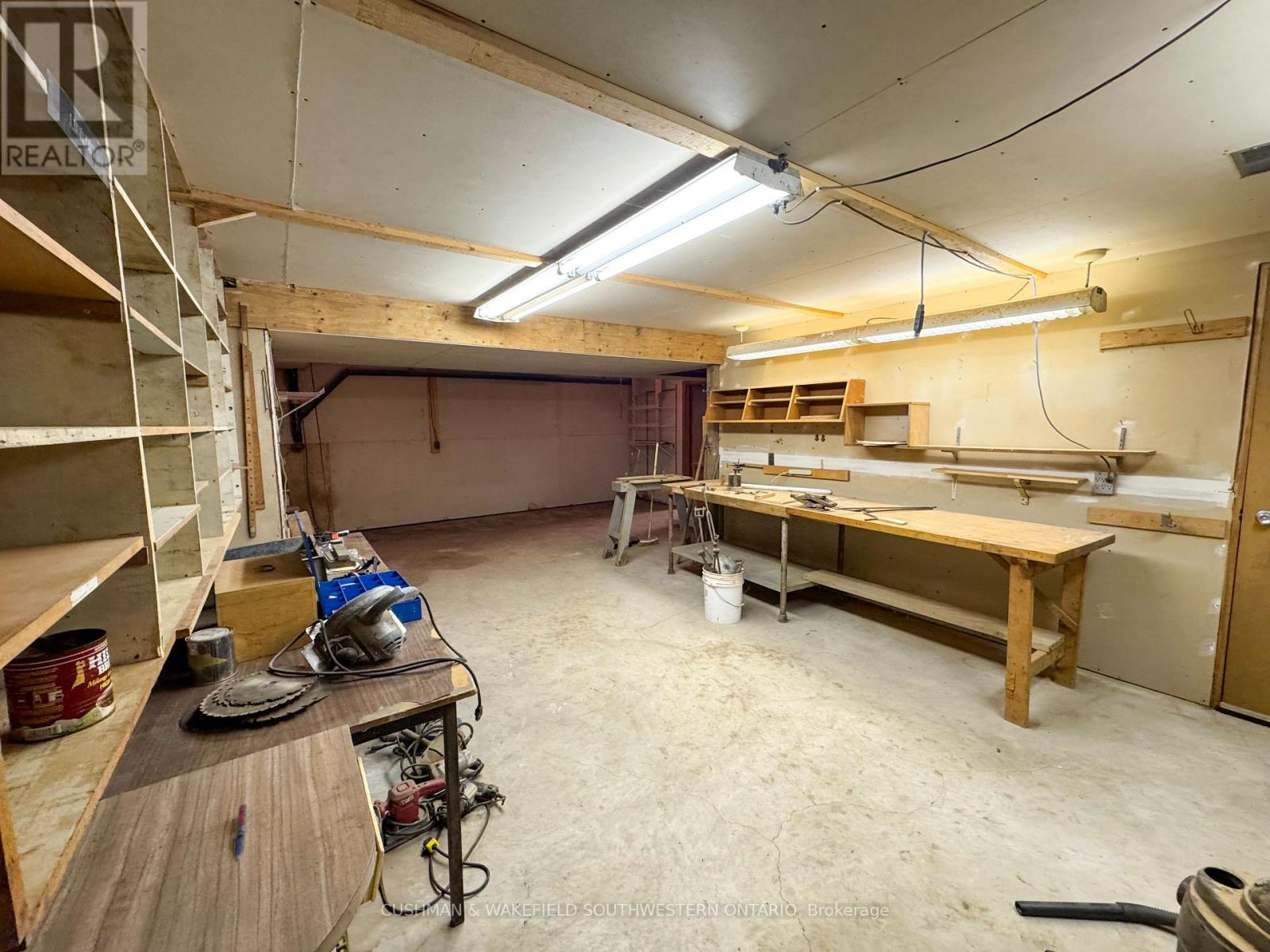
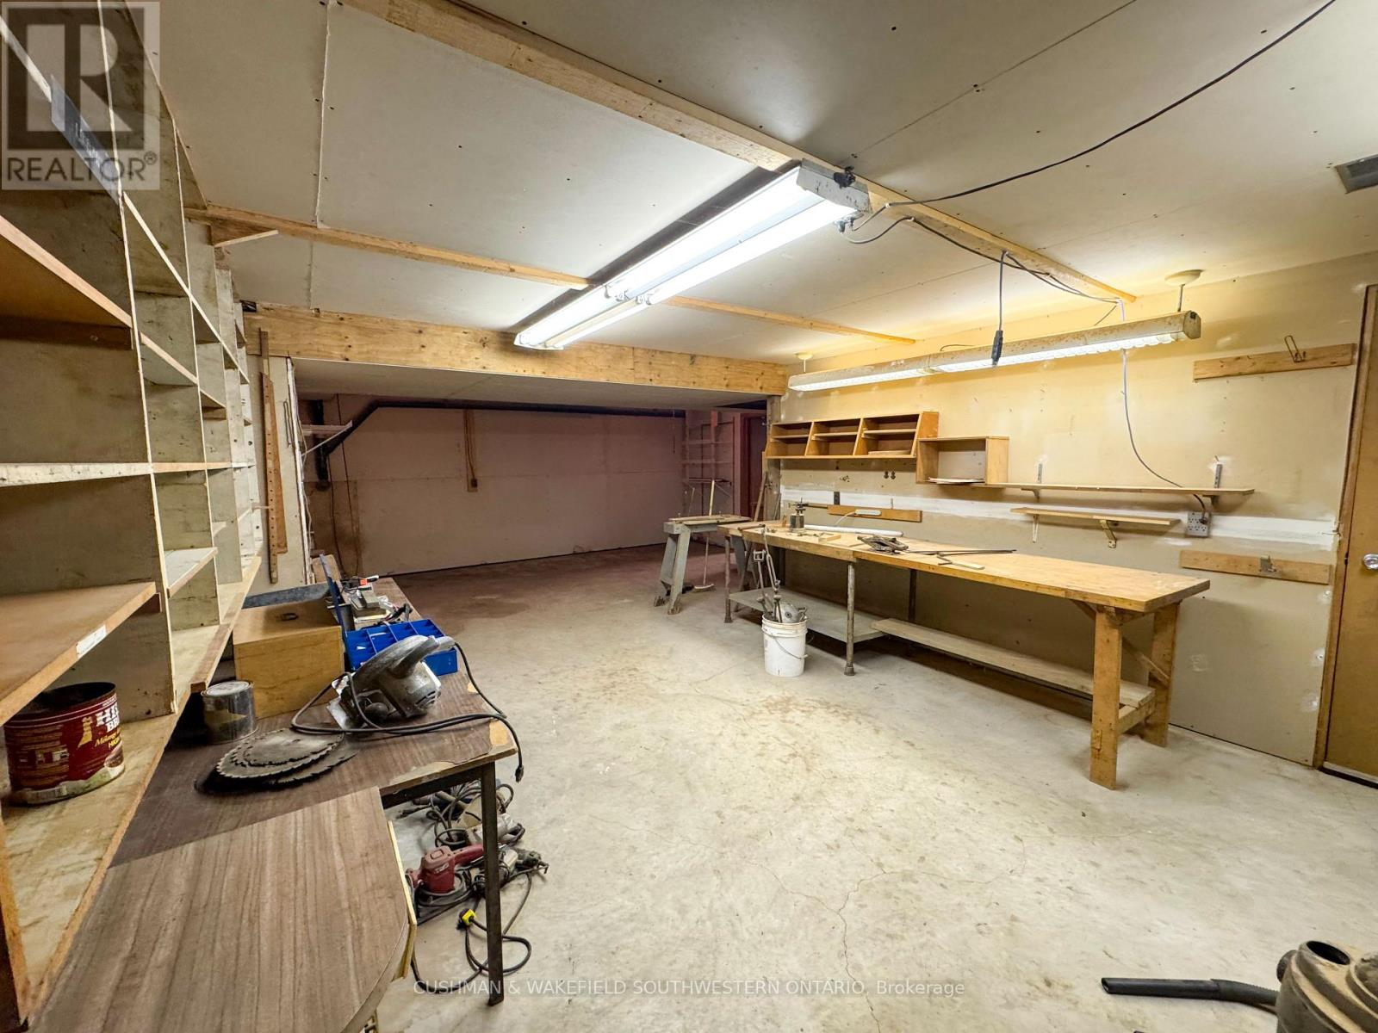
- pen [233,803,248,862]
